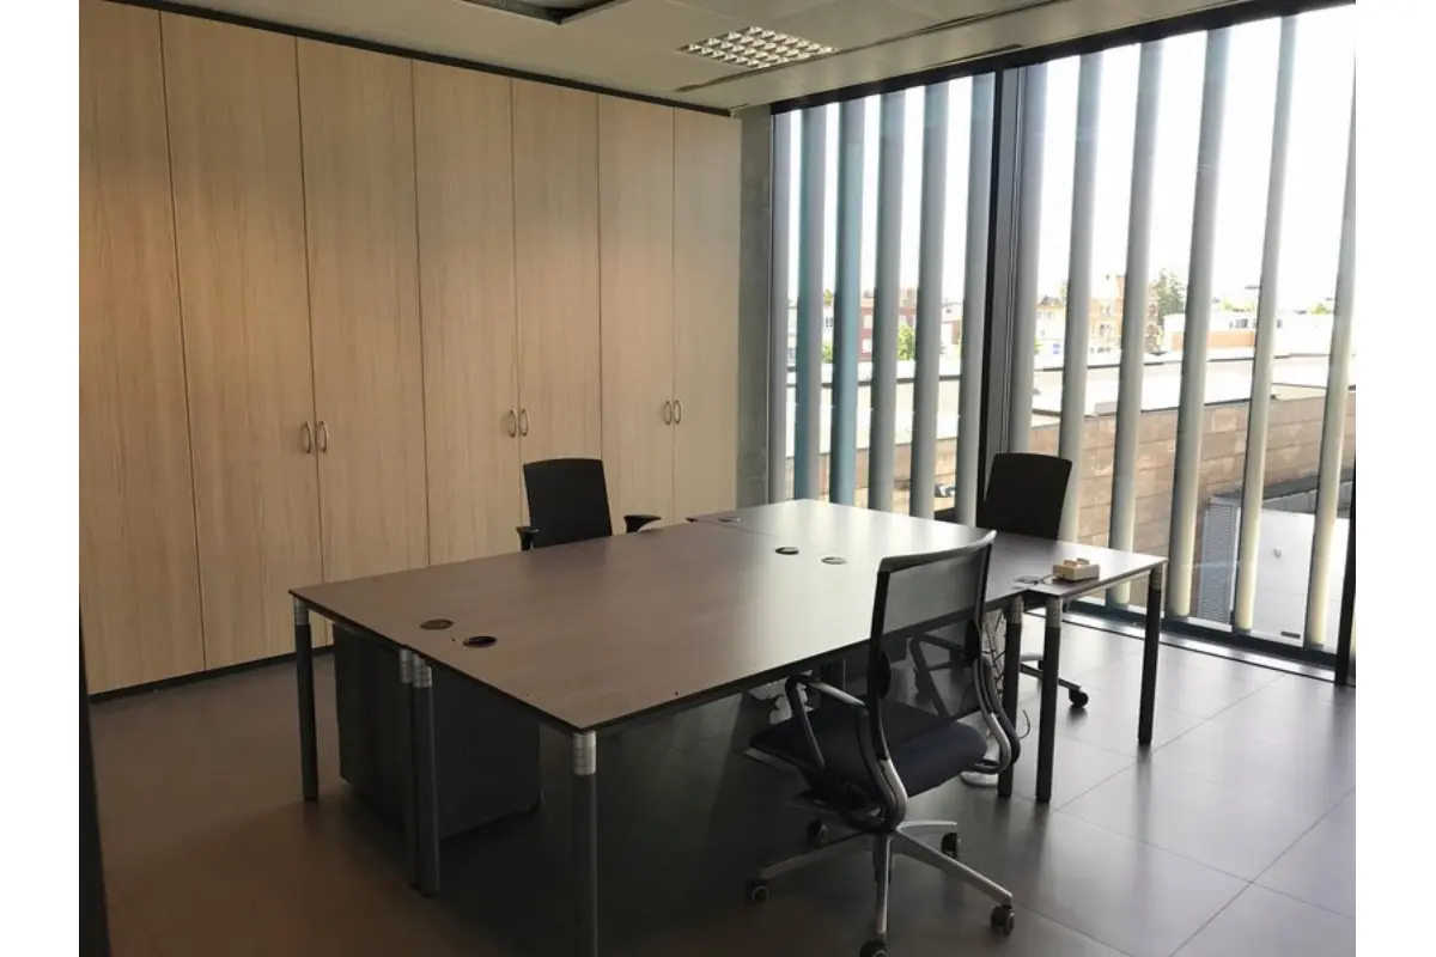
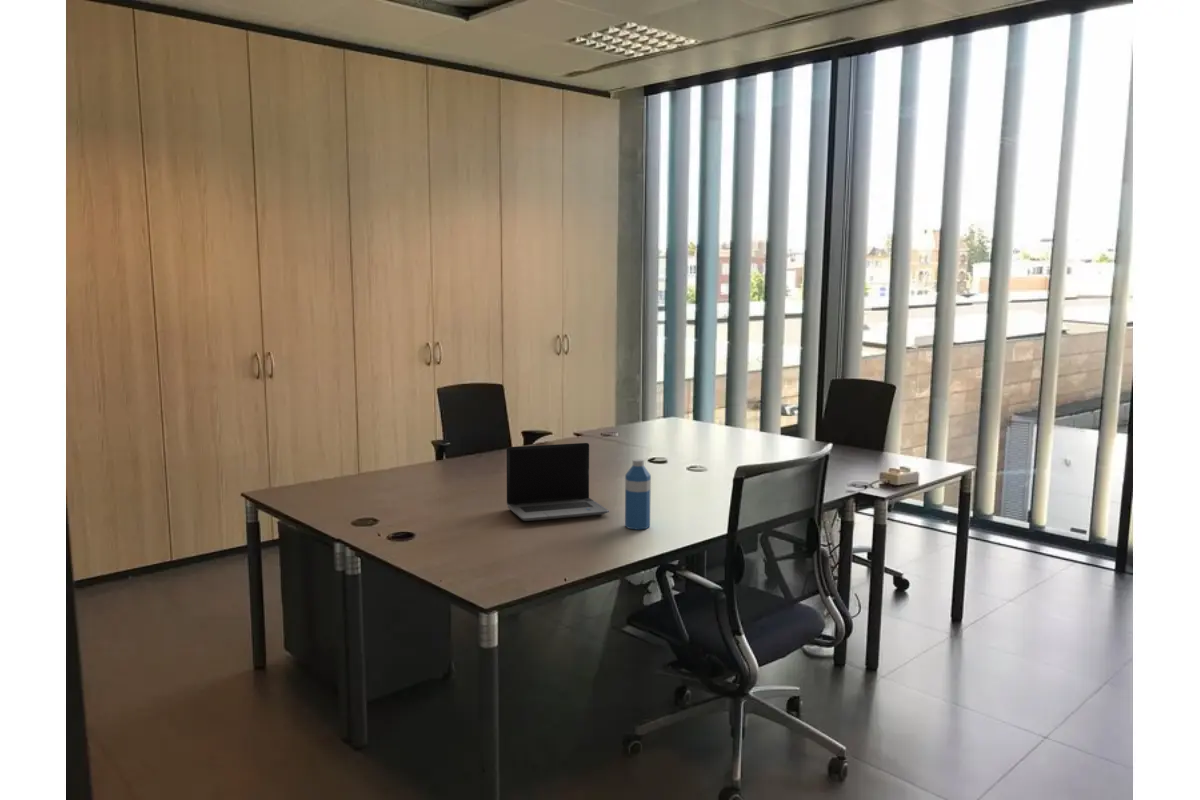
+ water bottle [624,458,652,531]
+ laptop computer [505,442,610,522]
